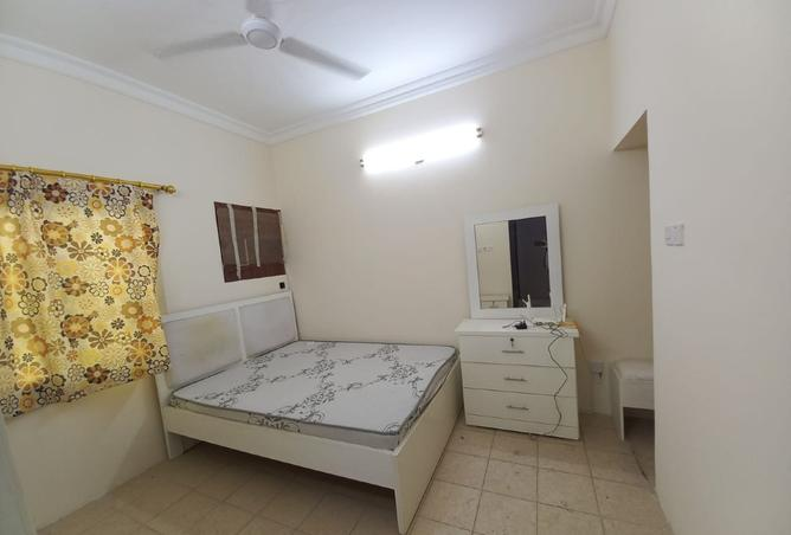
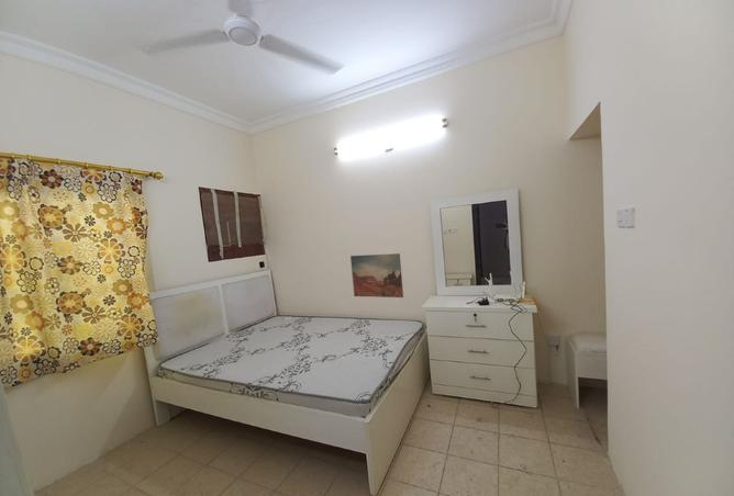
+ wall art [349,252,404,298]
